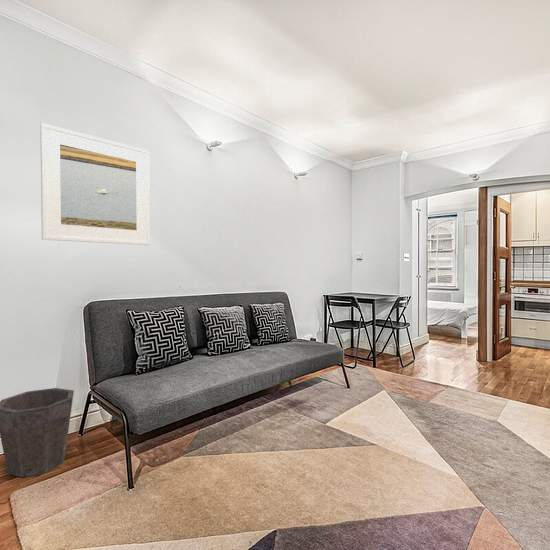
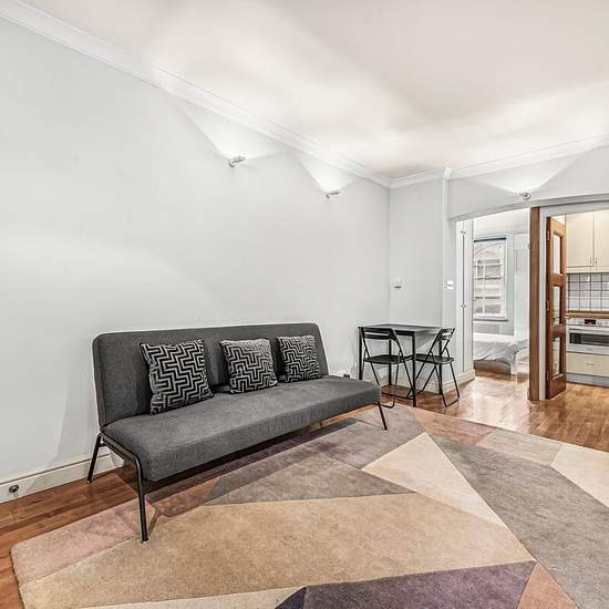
- waste bin [0,387,75,478]
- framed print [39,122,151,246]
